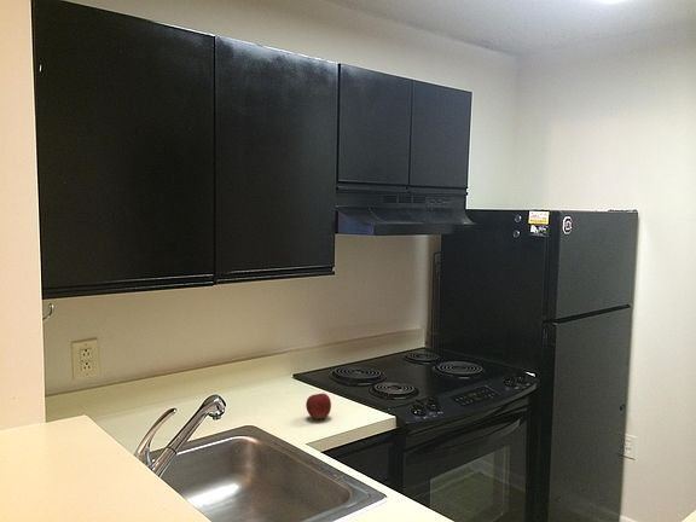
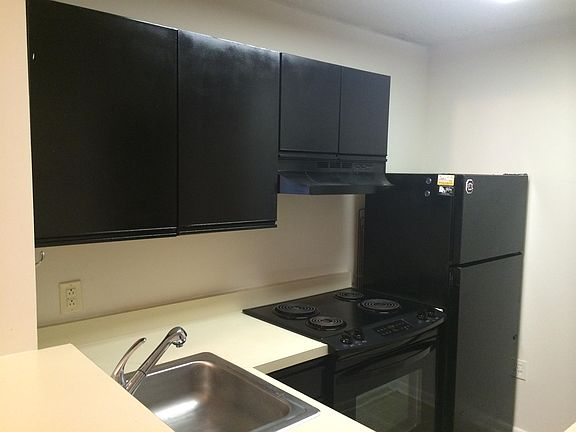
- apple [304,393,332,420]
